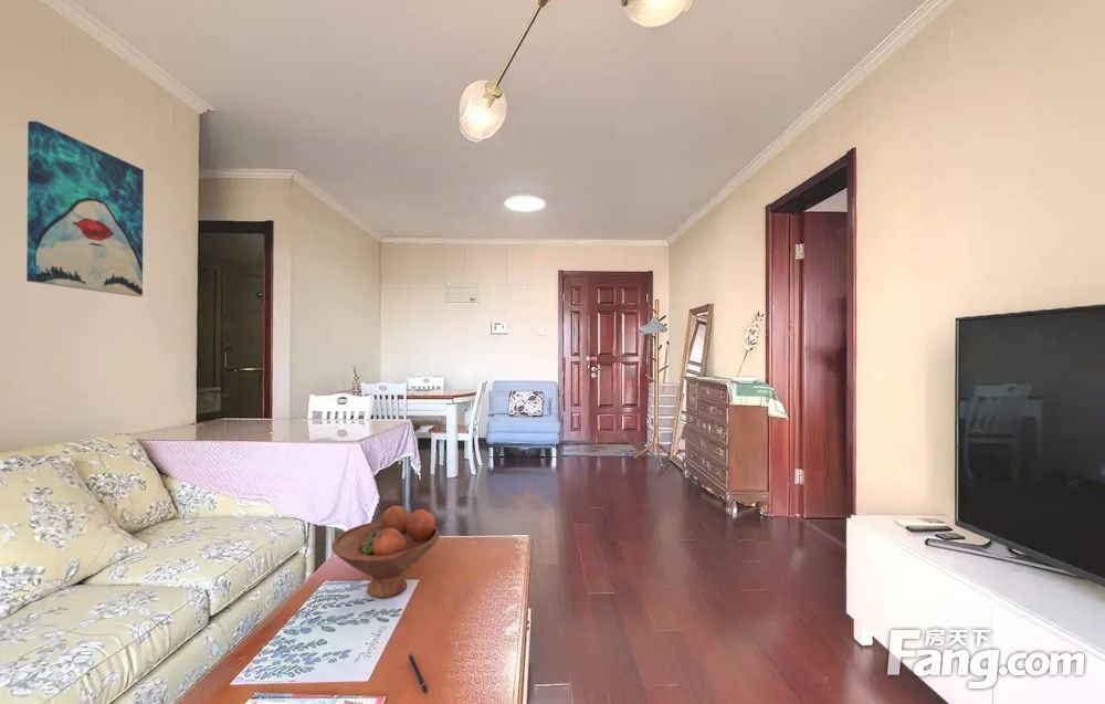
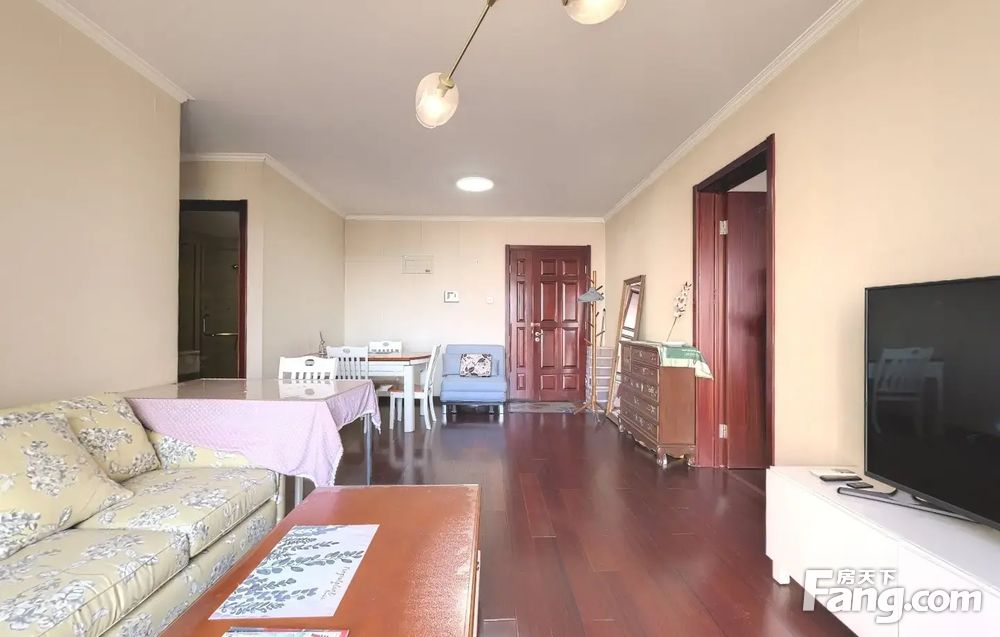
- wall art [25,120,145,297]
- fruit bowl [330,505,441,599]
- pen [408,652,429,694]
